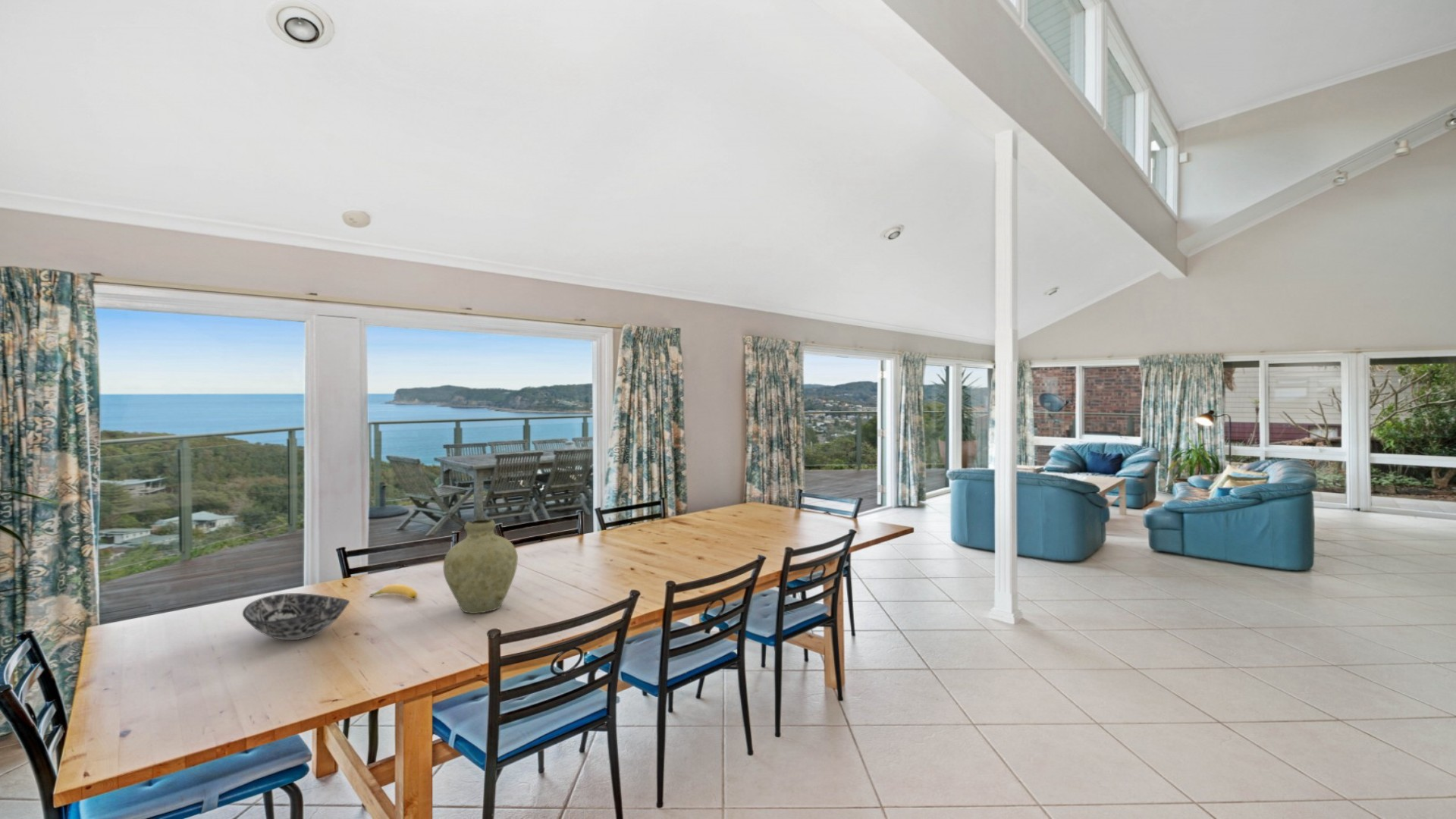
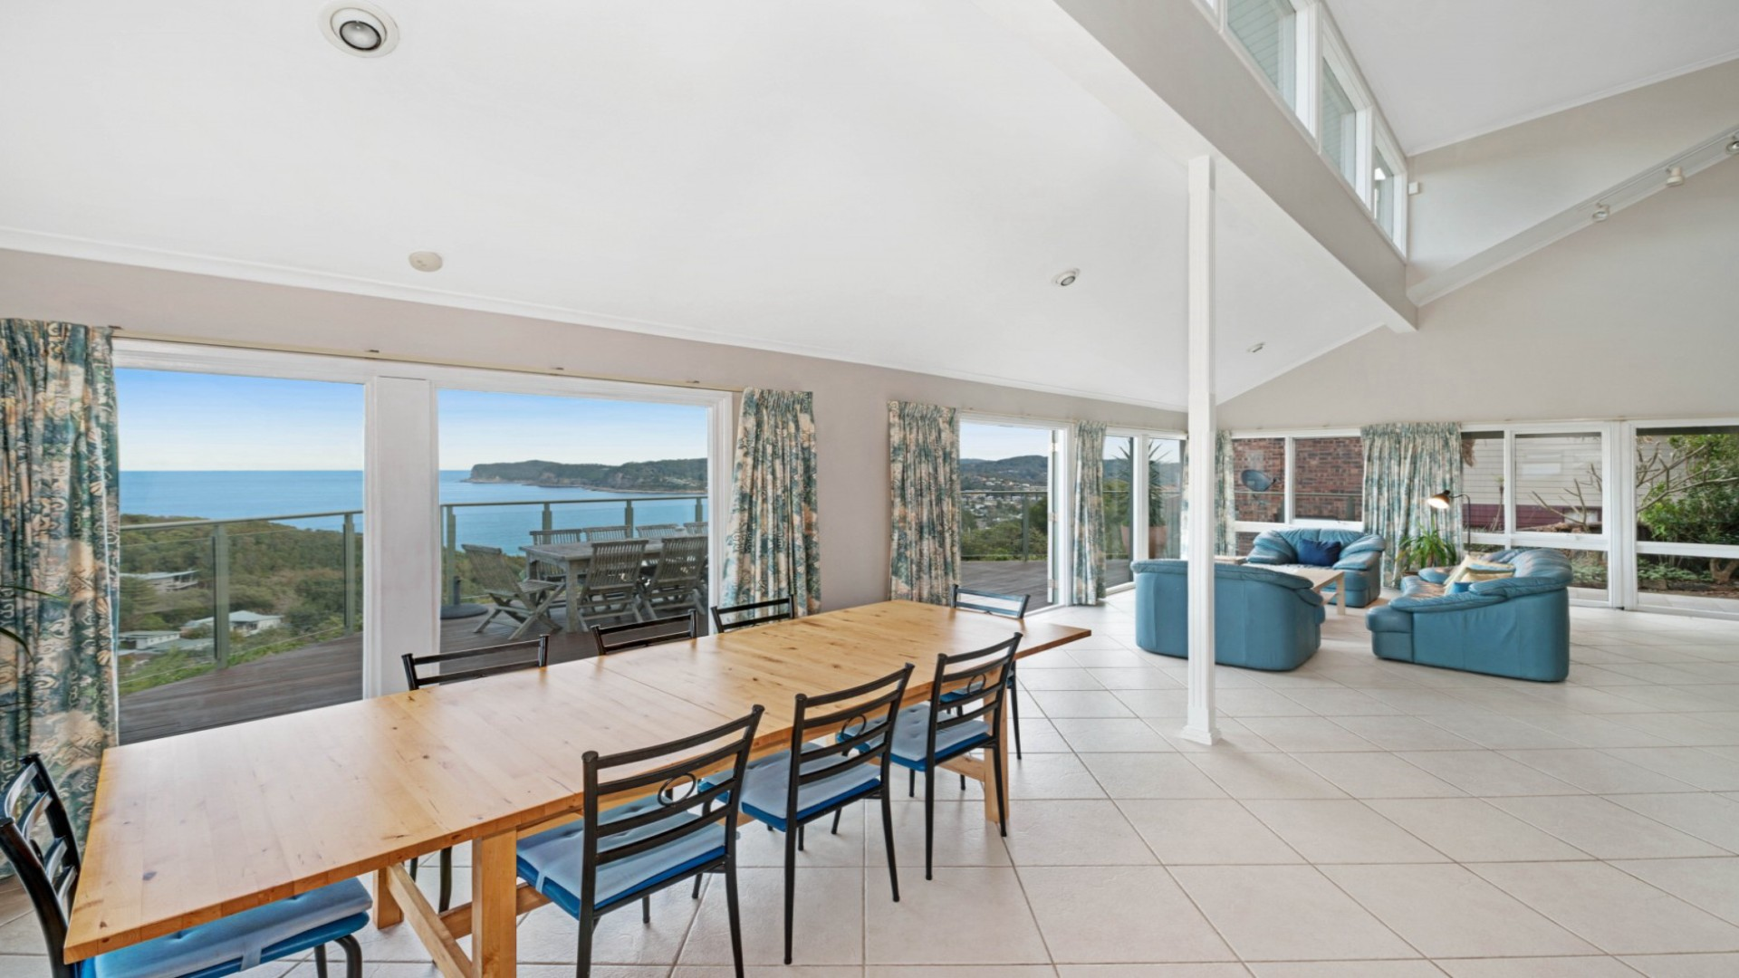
- bowl [242,592,350,641]
- banana [369,584,418,601]
- vase [443,518,519,614]
